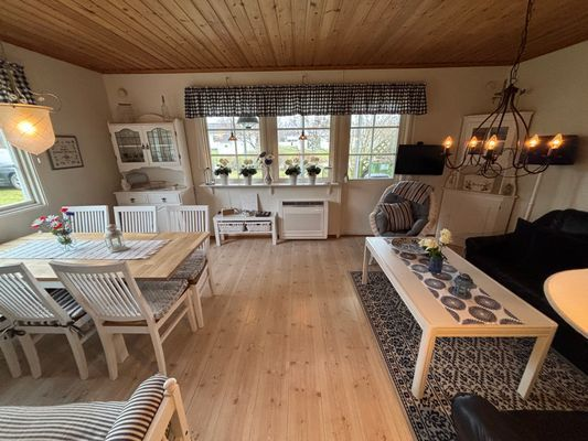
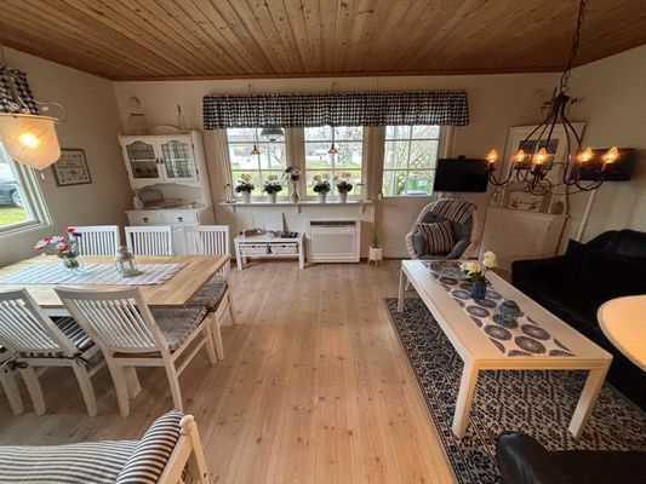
+ house plant [367,220,389,267]
